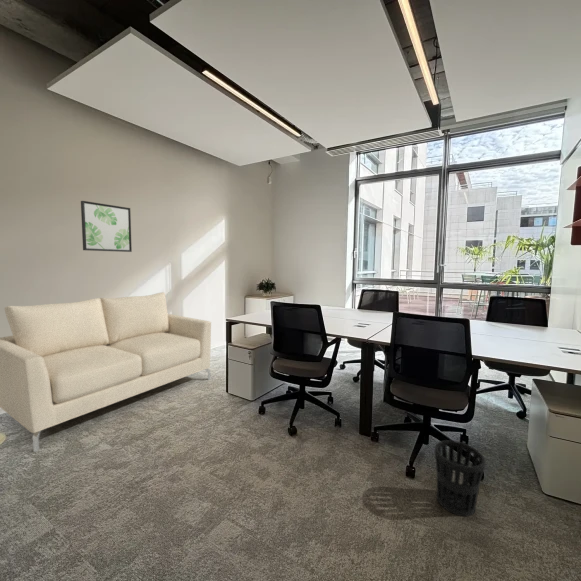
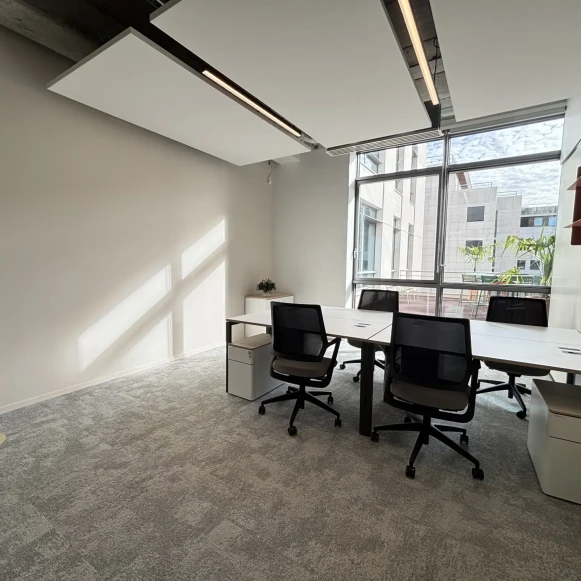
- wastebasket [433,439,486,517]
- wall art [80,200,133,253]
- sofa [0,291,212,453]
